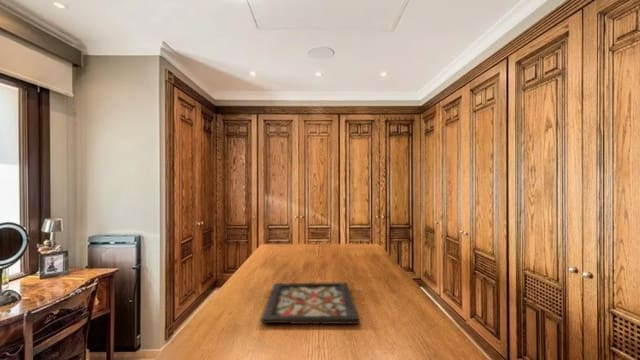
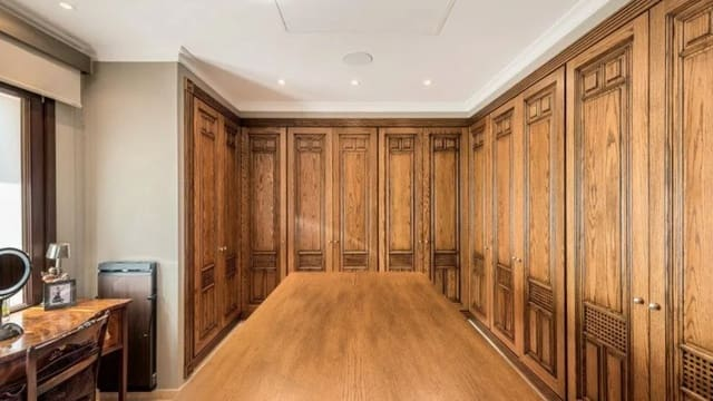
- decorative tray [260,281,361,325]
